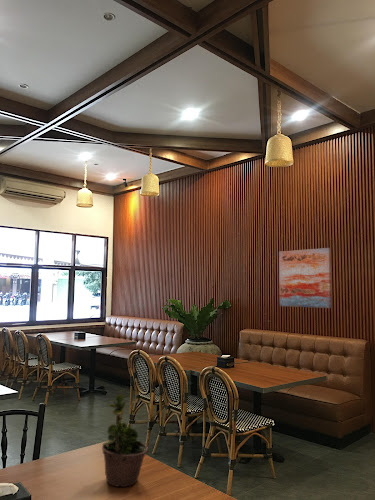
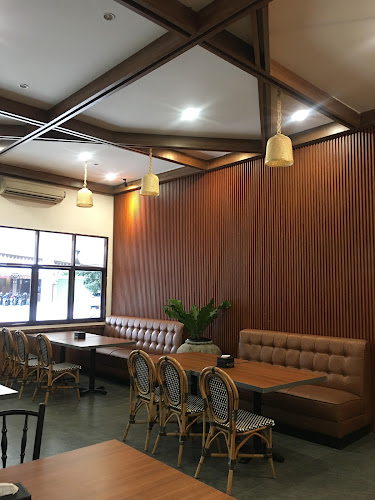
- potted plant [101,387,149,488]
- wall art [278,247,332,309]
